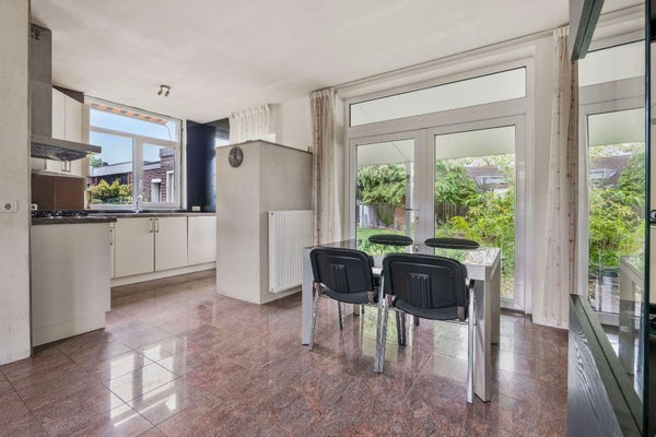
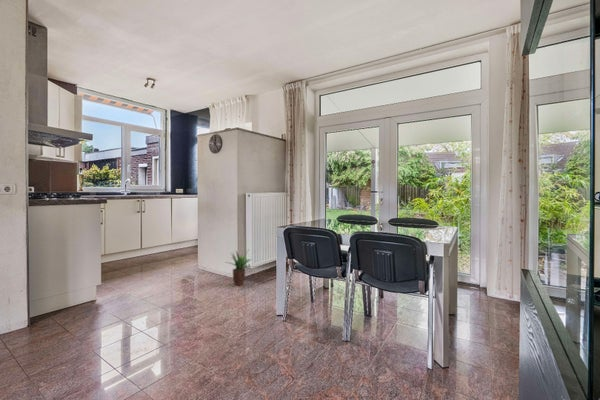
+ potted plant [225,250,256,286]
